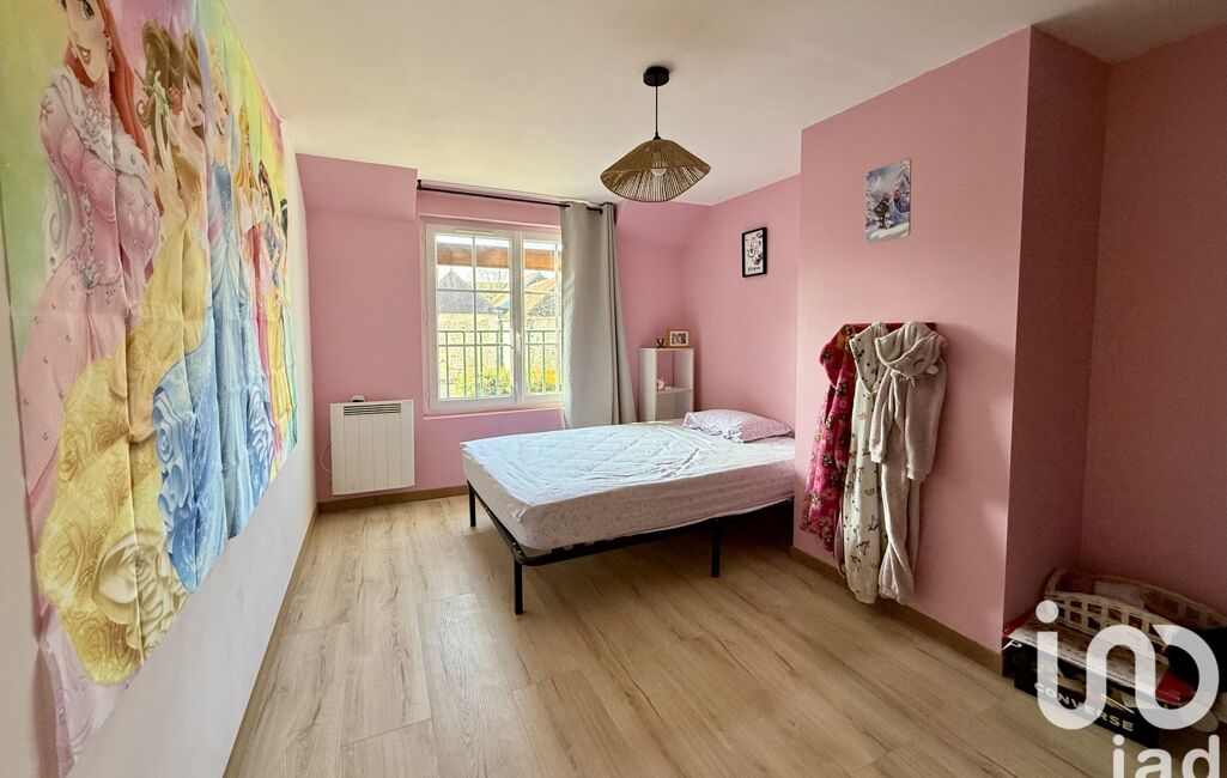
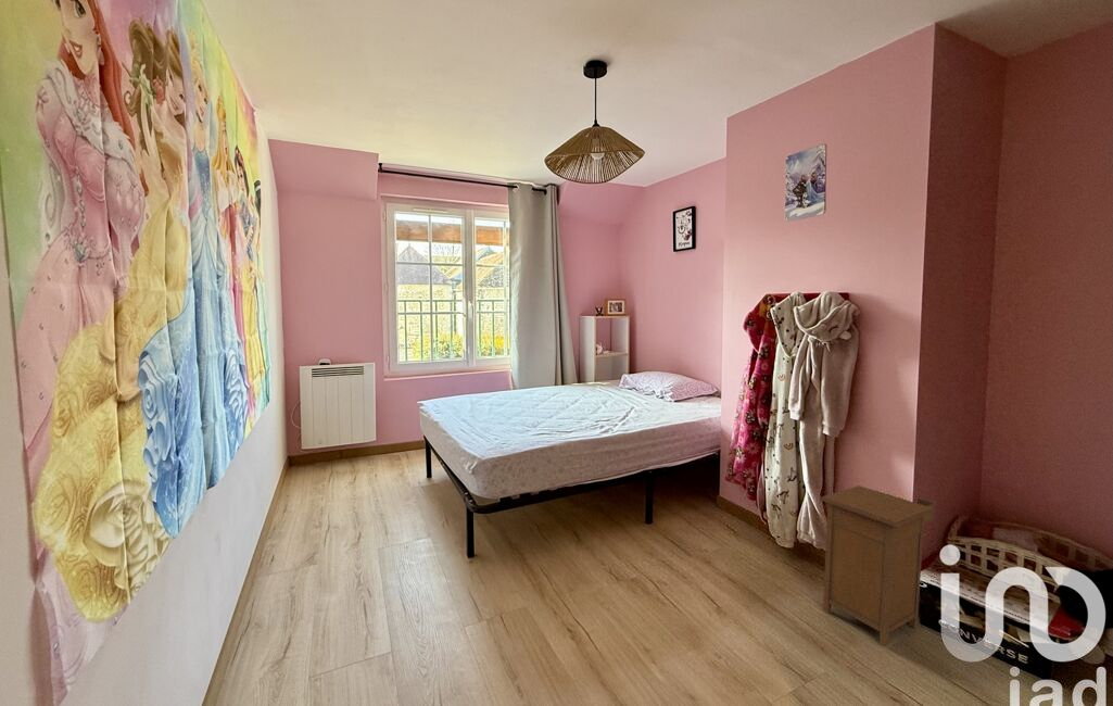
+ nightstand [820,484,936,647]
